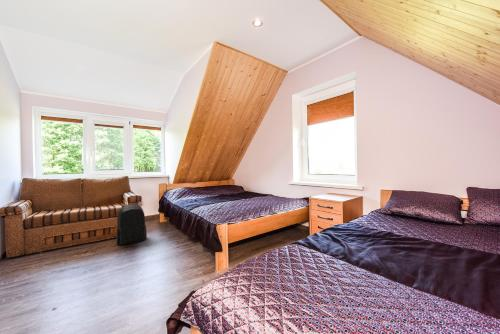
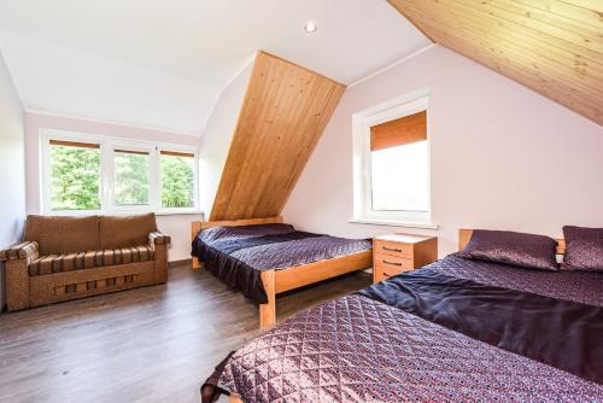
- backpack [116,202,148,246]
